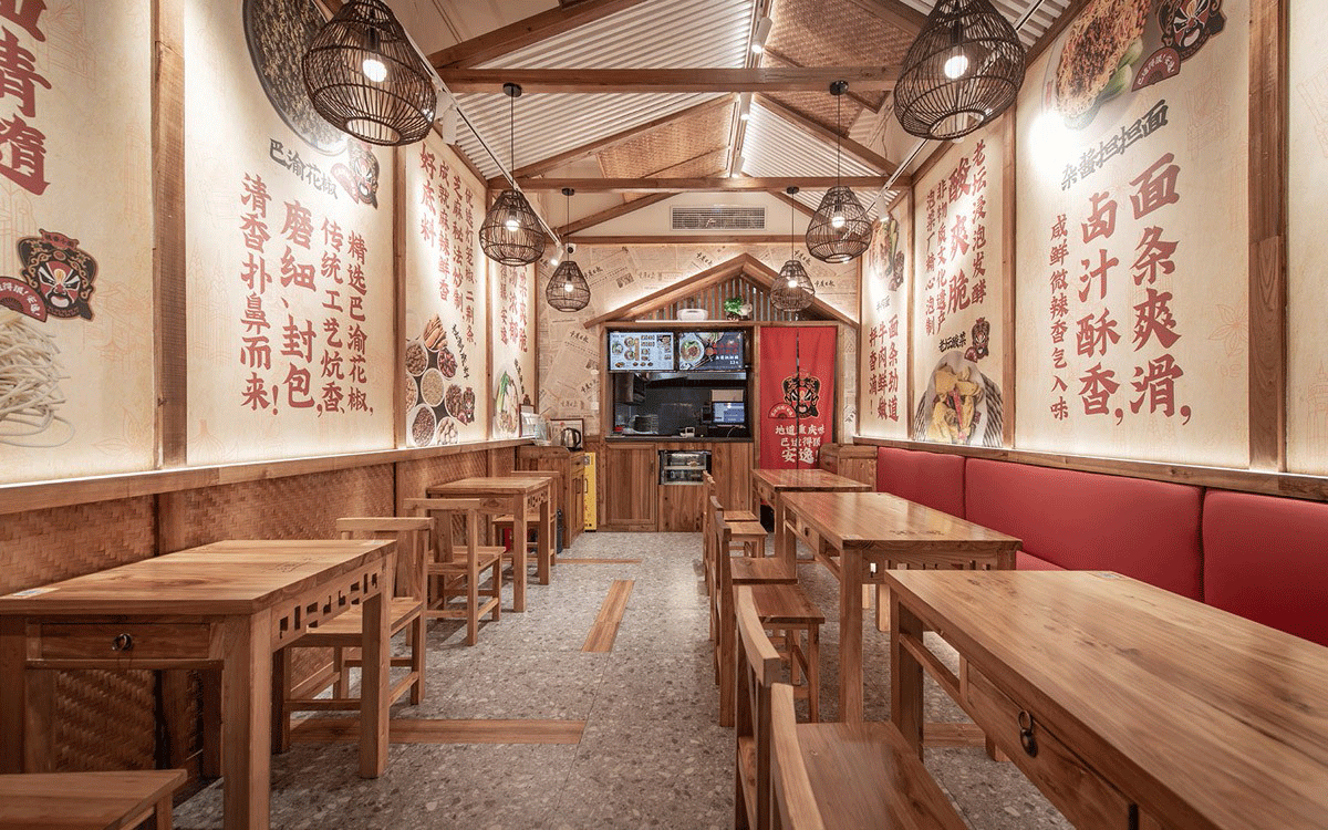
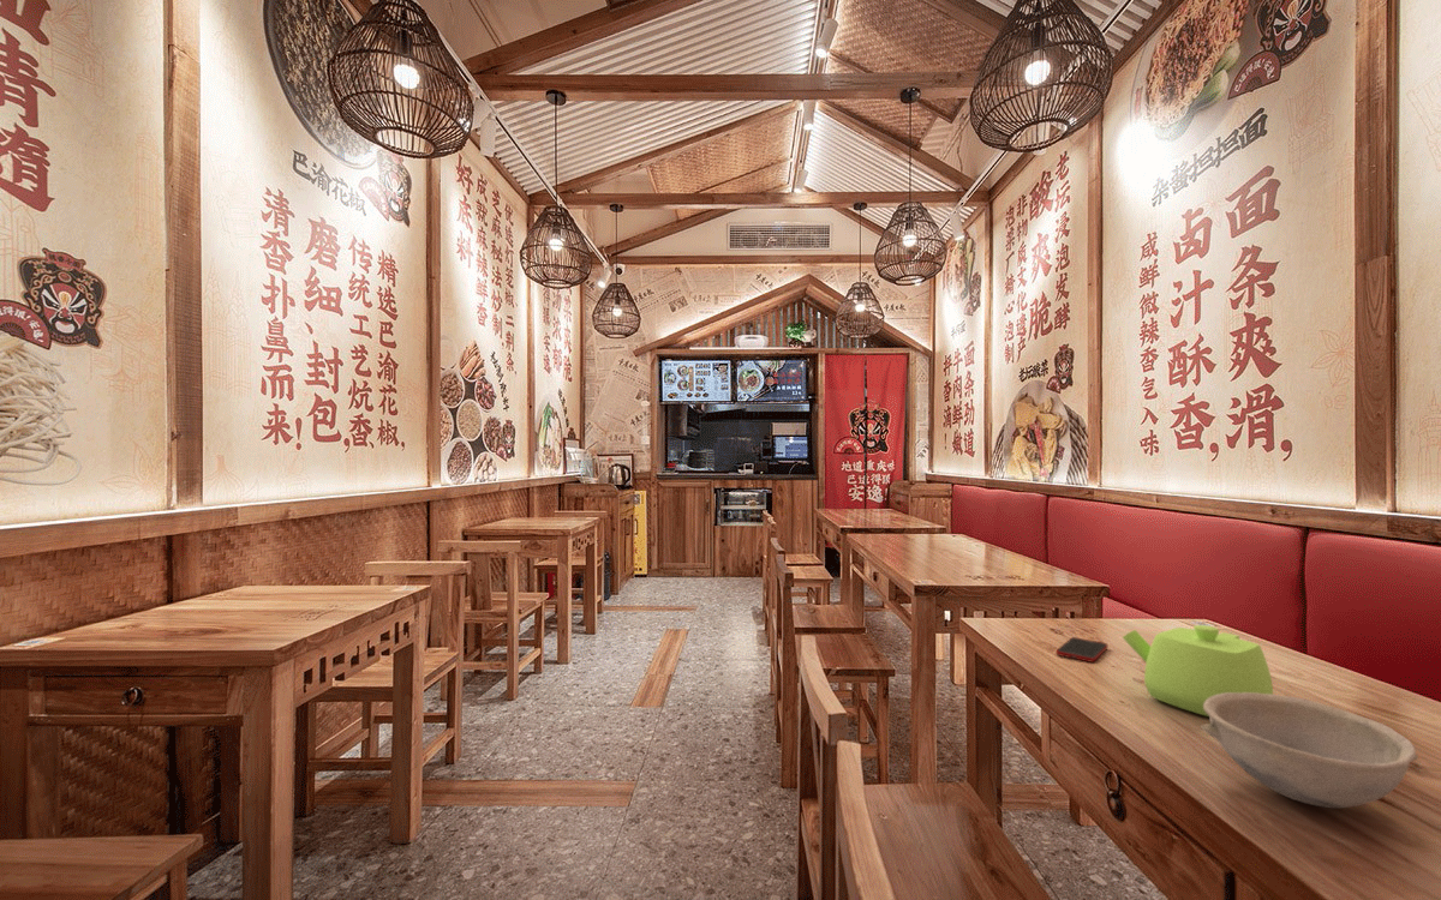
+ cell phone [1056,636,1108,664]
+ bowl [1200,692,1419,809]
+ teapot [1122,624,1274,718]
